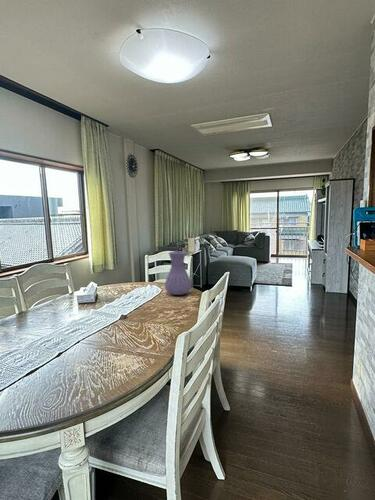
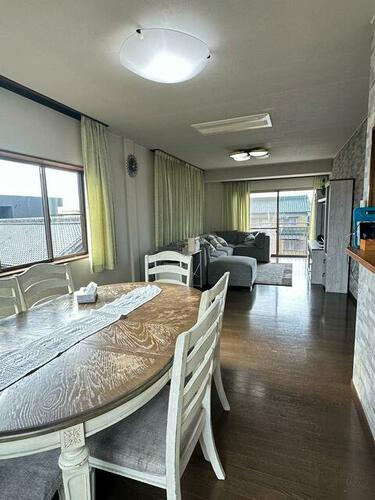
- vase [164,251,193,296]
